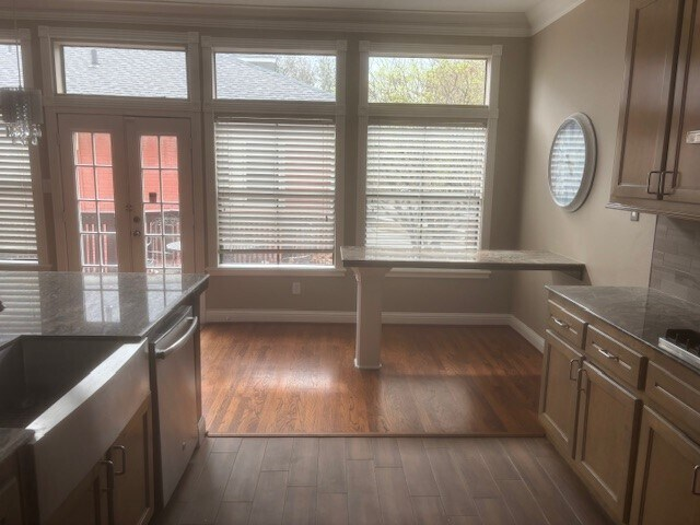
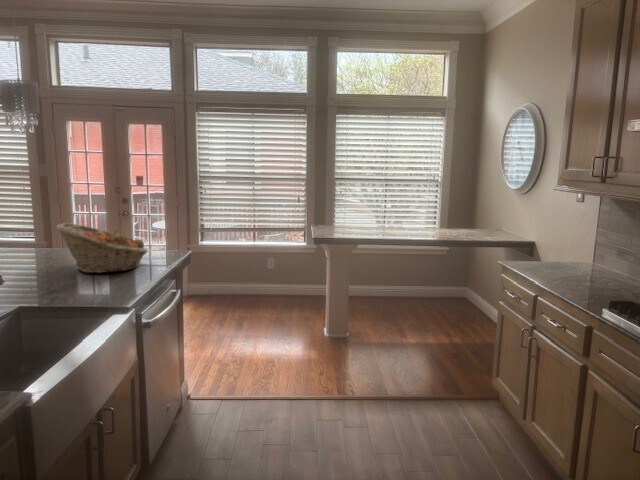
+ fruit basket [55,222,149,274]
